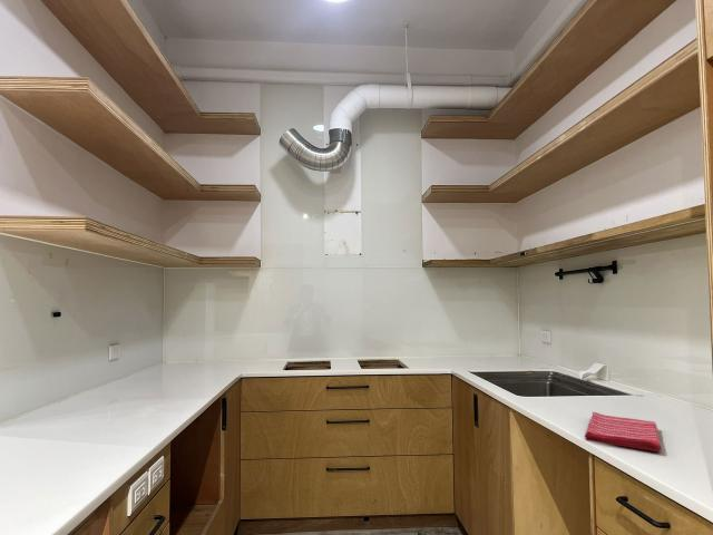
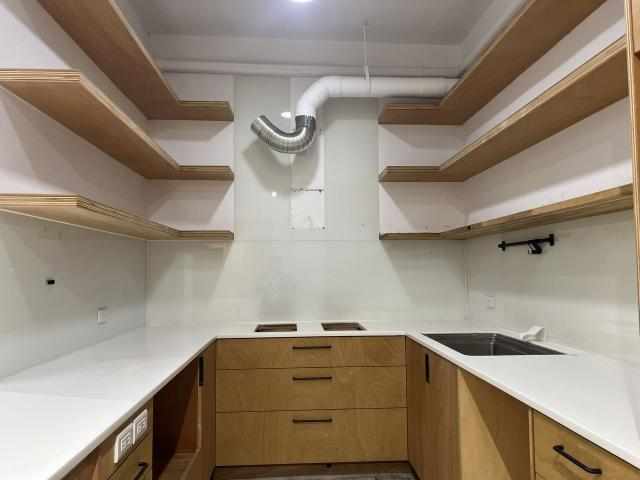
- dish towel [584,411,662,453]
